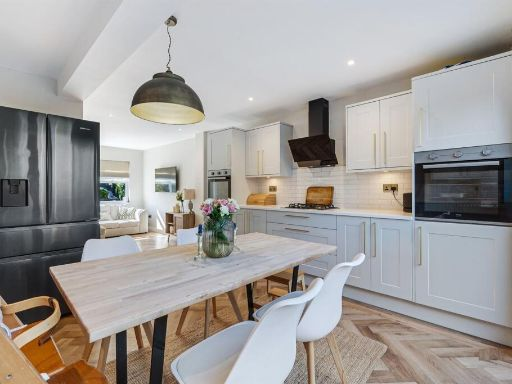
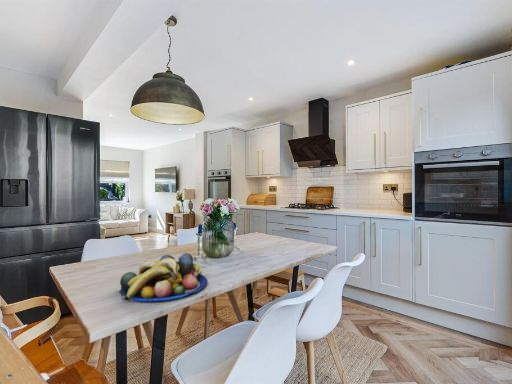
+ fruit bowl [118,252,208,303]
